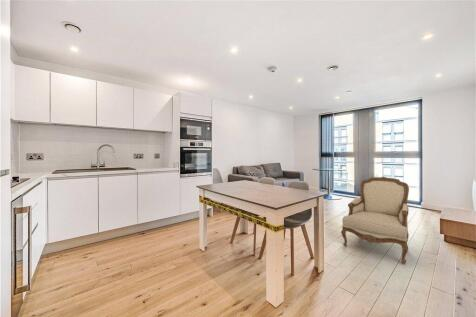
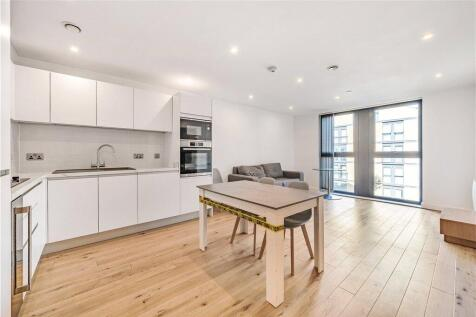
- armchair [340,176,410,265]
